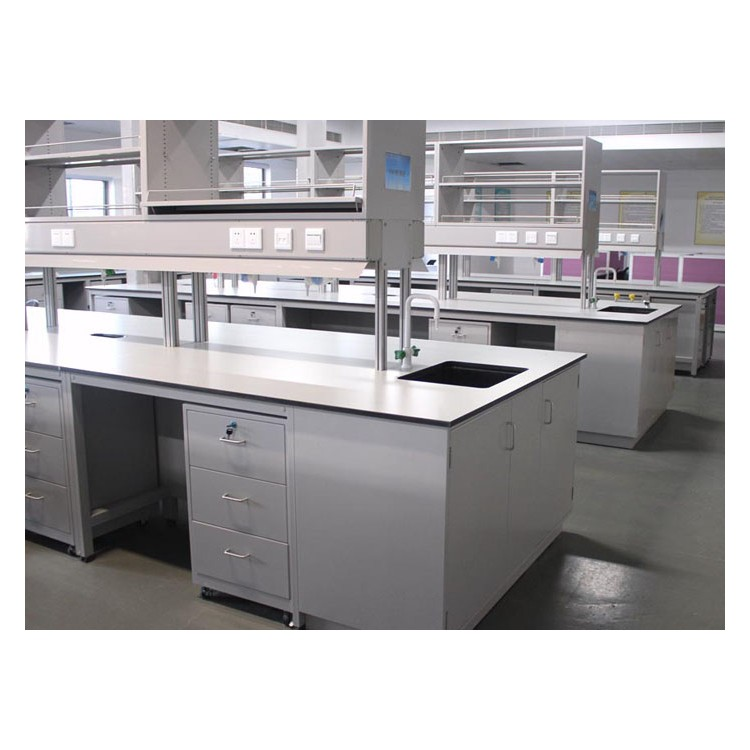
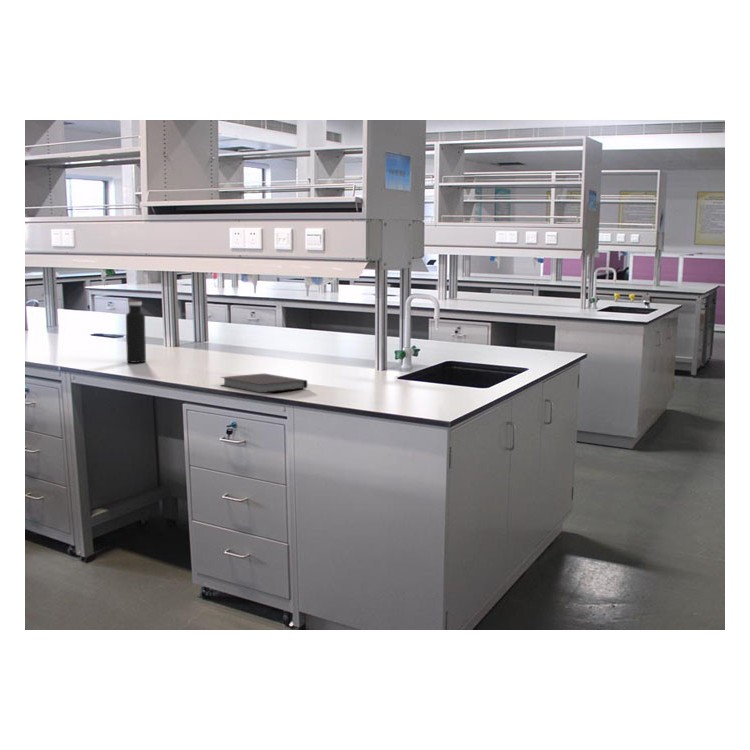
+ water bottle [125,300,147,364]
+ notebook [219,373,308,394]
